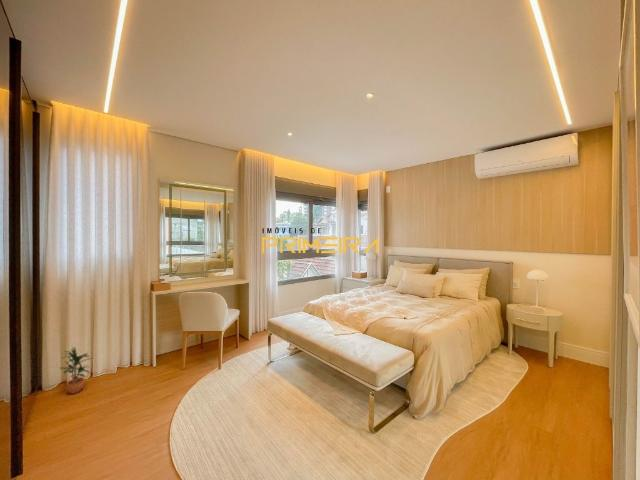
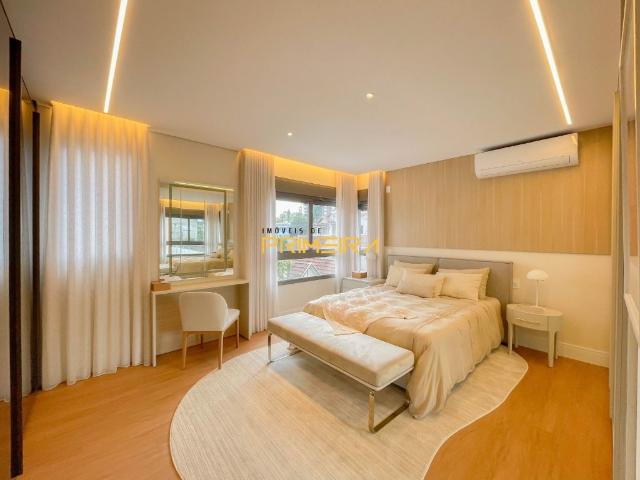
- potted plant [59,346,93,395]
